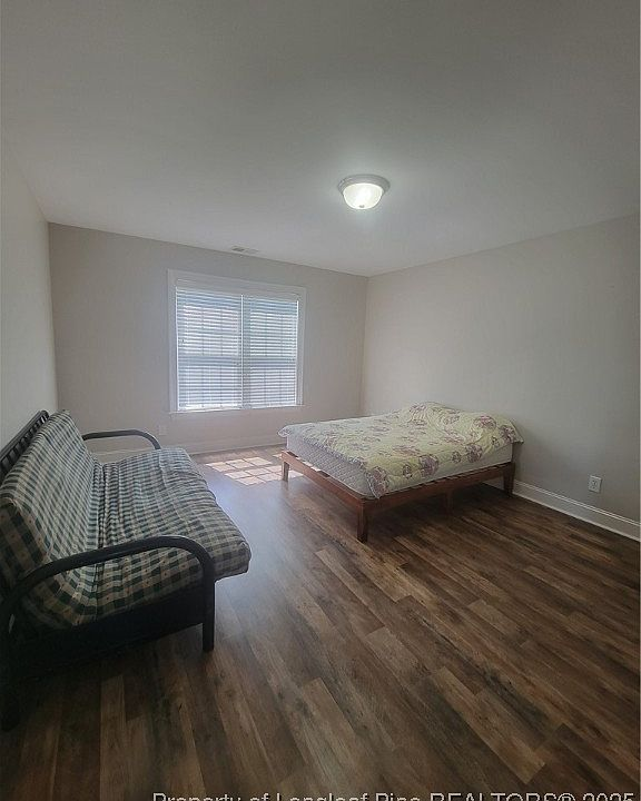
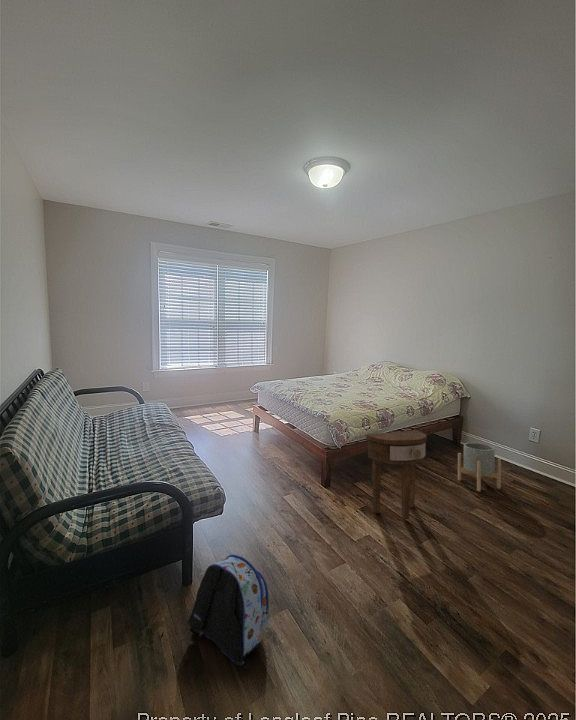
+ side table [365,429,428,521]
+ backpack [187,553,270,669]
+ planter [457,442,502,492]
